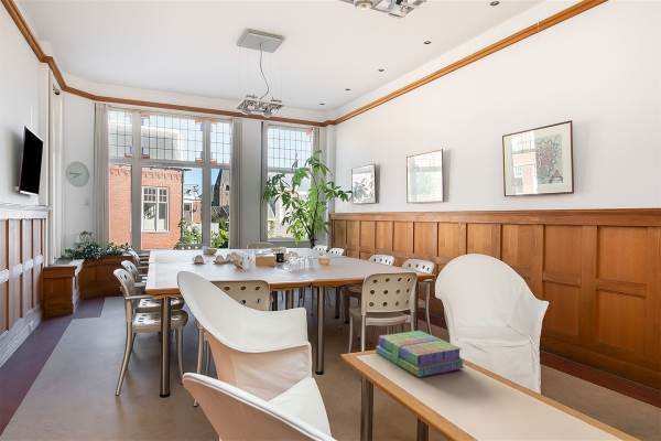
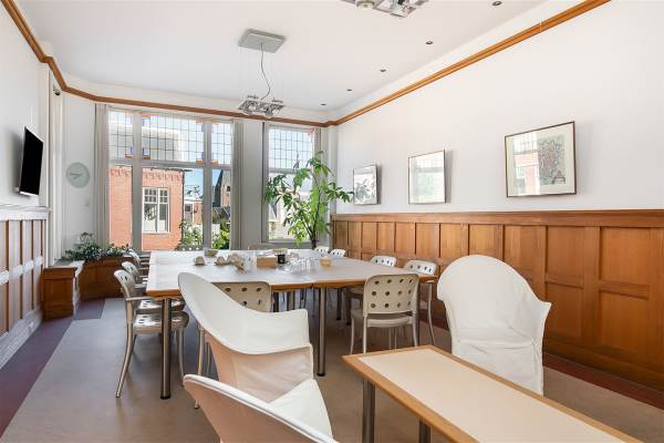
- stack of books [375,330,466,378]
